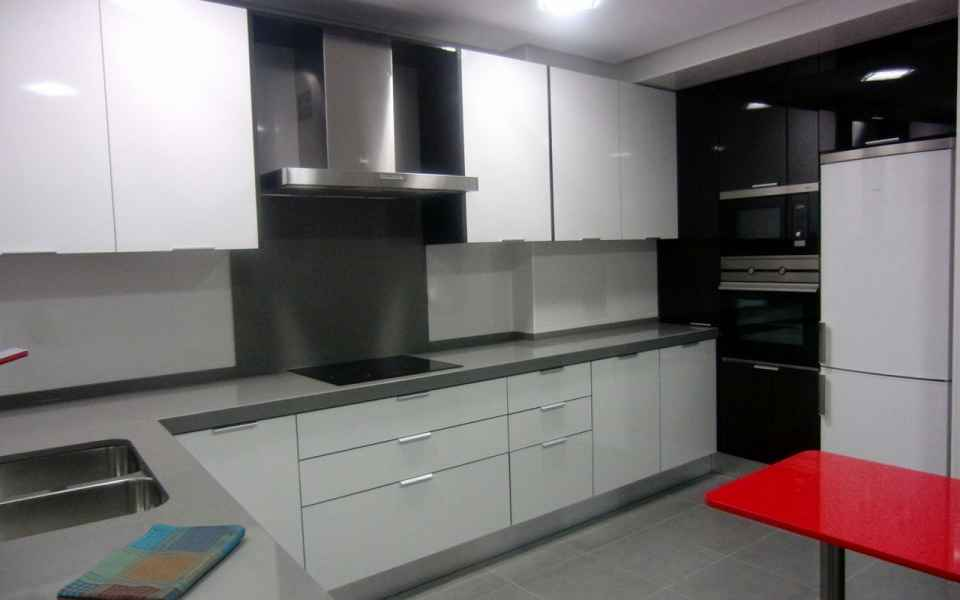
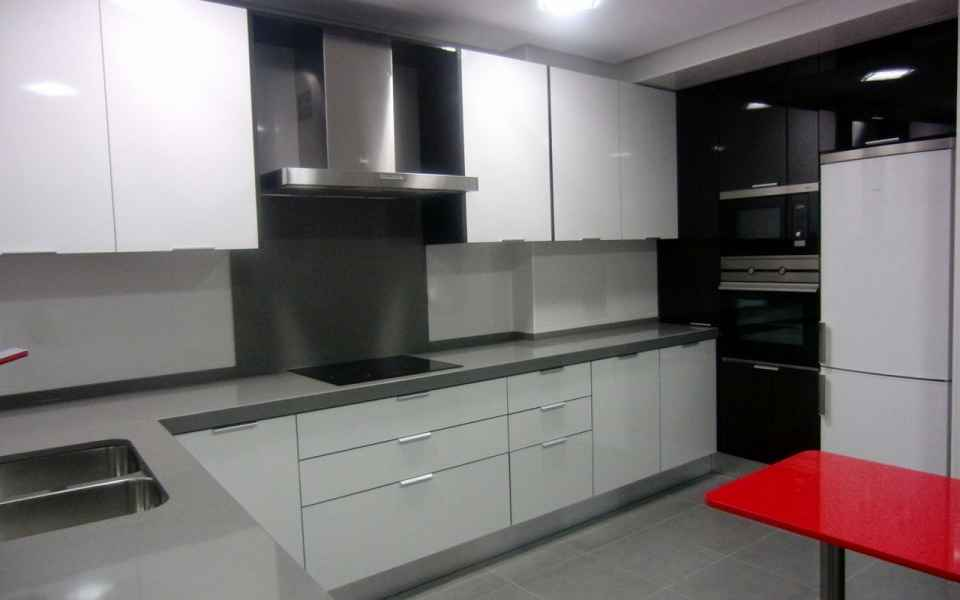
- dish towel [55,522,247,600]
